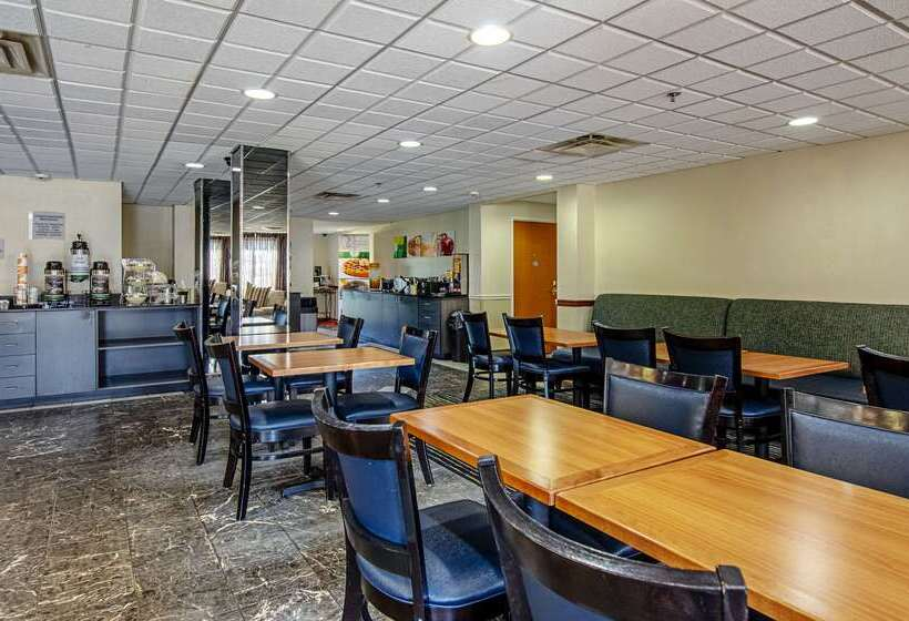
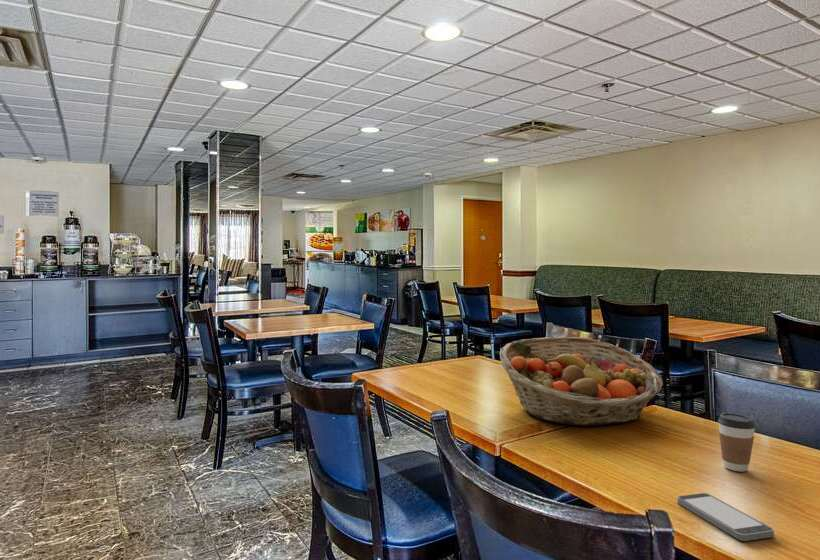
+ smartphone [677,492,775,542]
+ fruit basket [499,336,664,427]
+ coffee cup [717,412,756,473]
